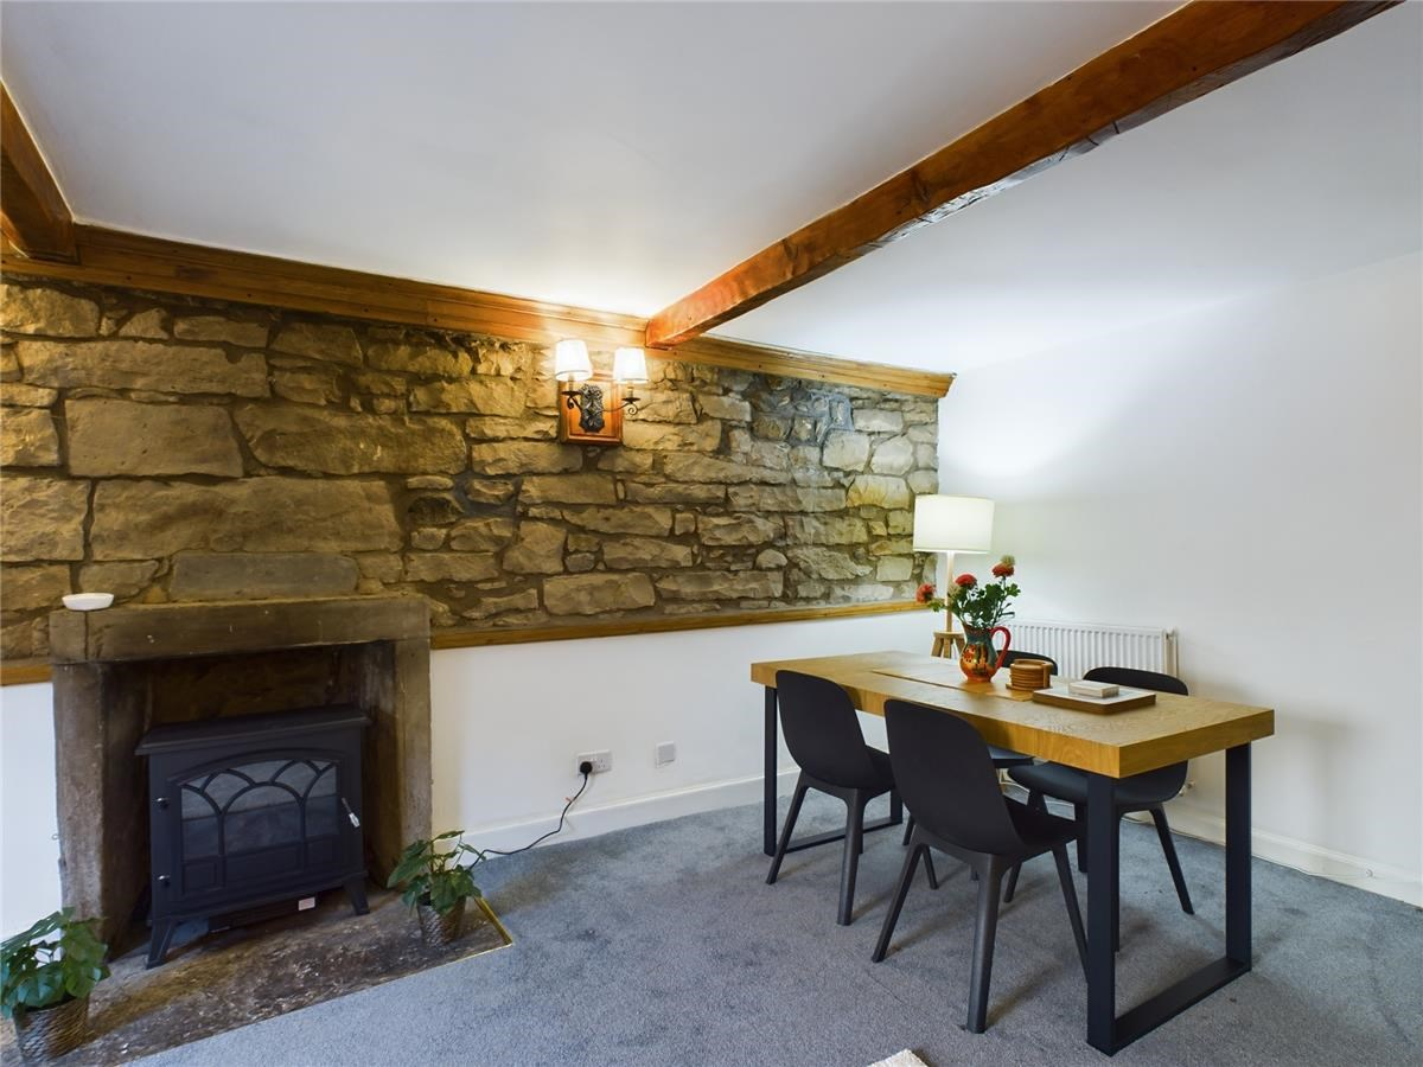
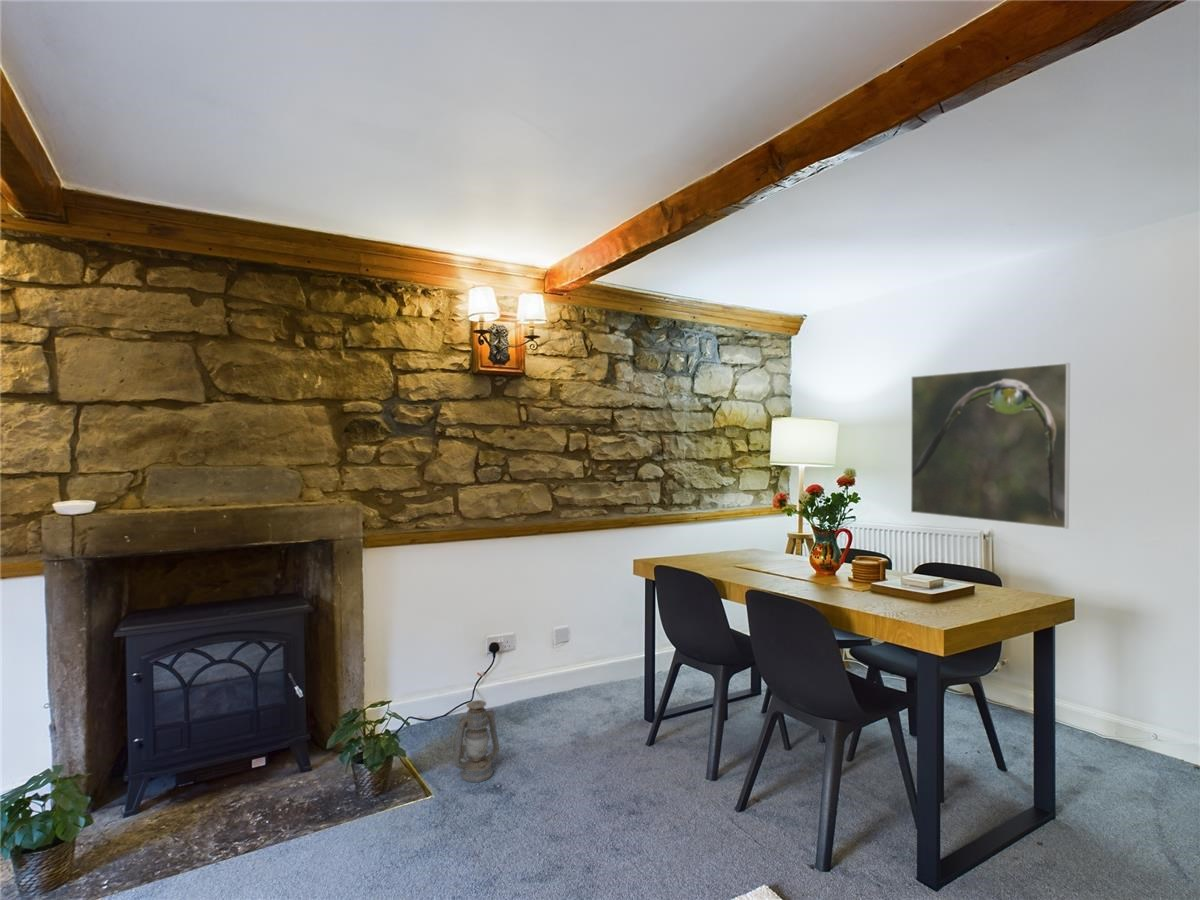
+ lantern [452,699,500,783]
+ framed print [910,362,1071,530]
